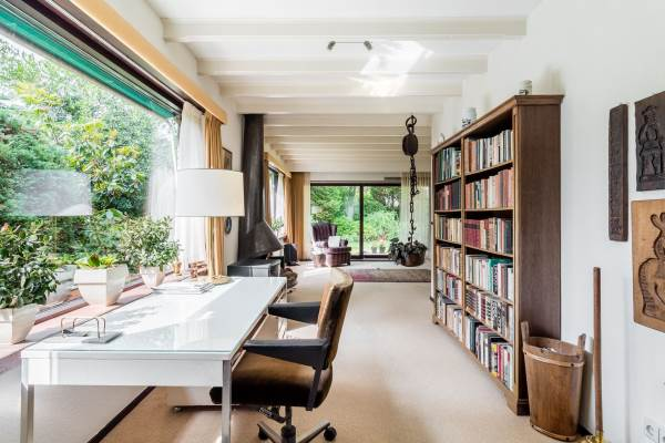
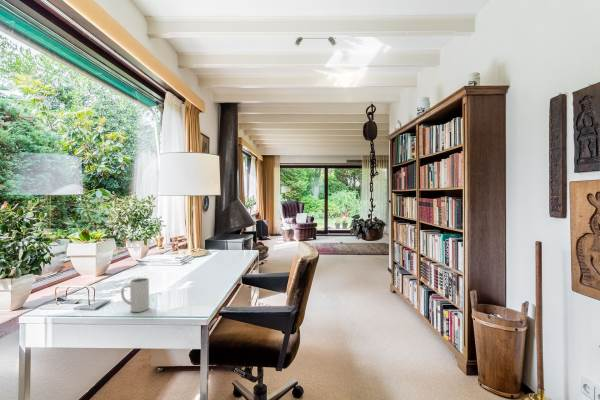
+ mug [120,277,150,313]
